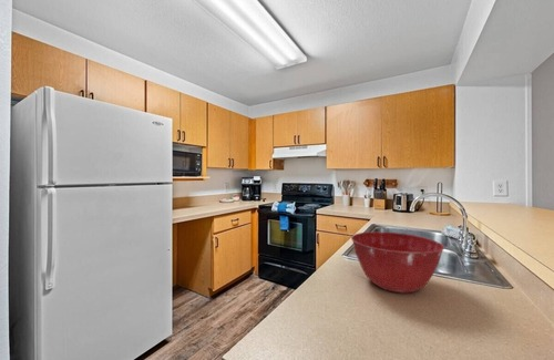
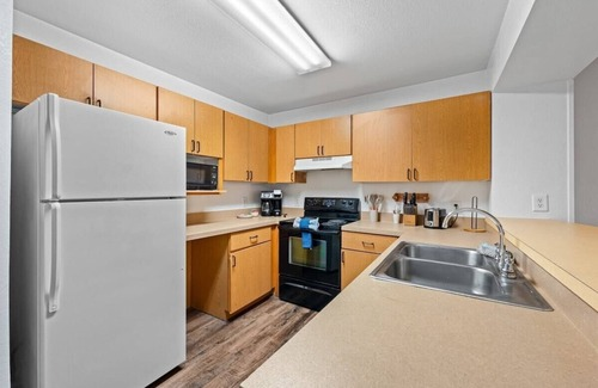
- mixing bowl [350,230,445,294]
